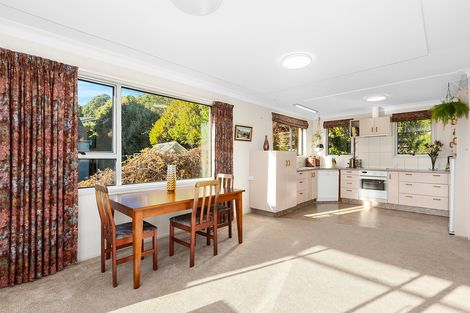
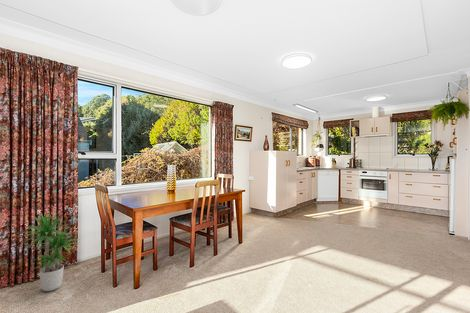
+ potted plant [20,210,81,292]
